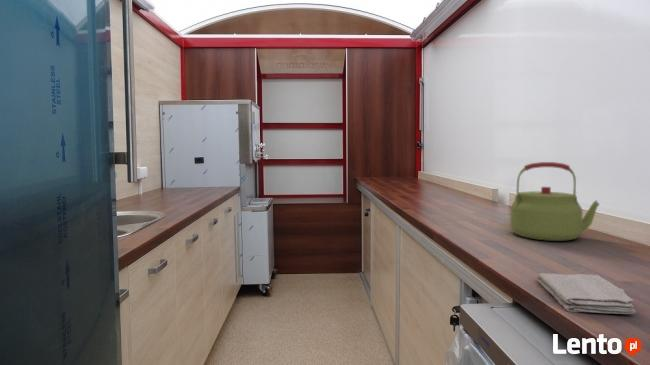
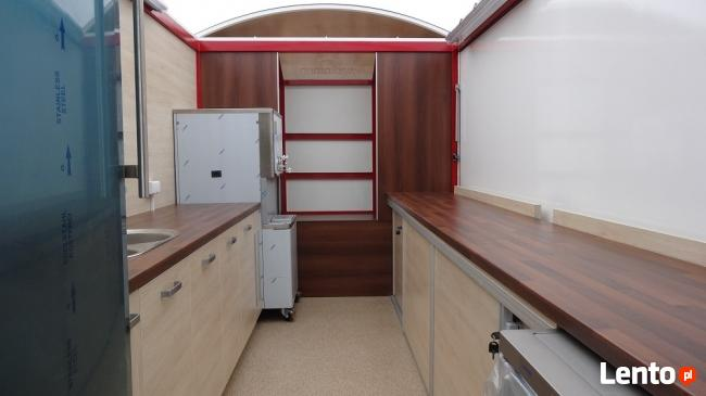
- kettle [509,161,601,242]
- washcloth [536,272,637,315]
